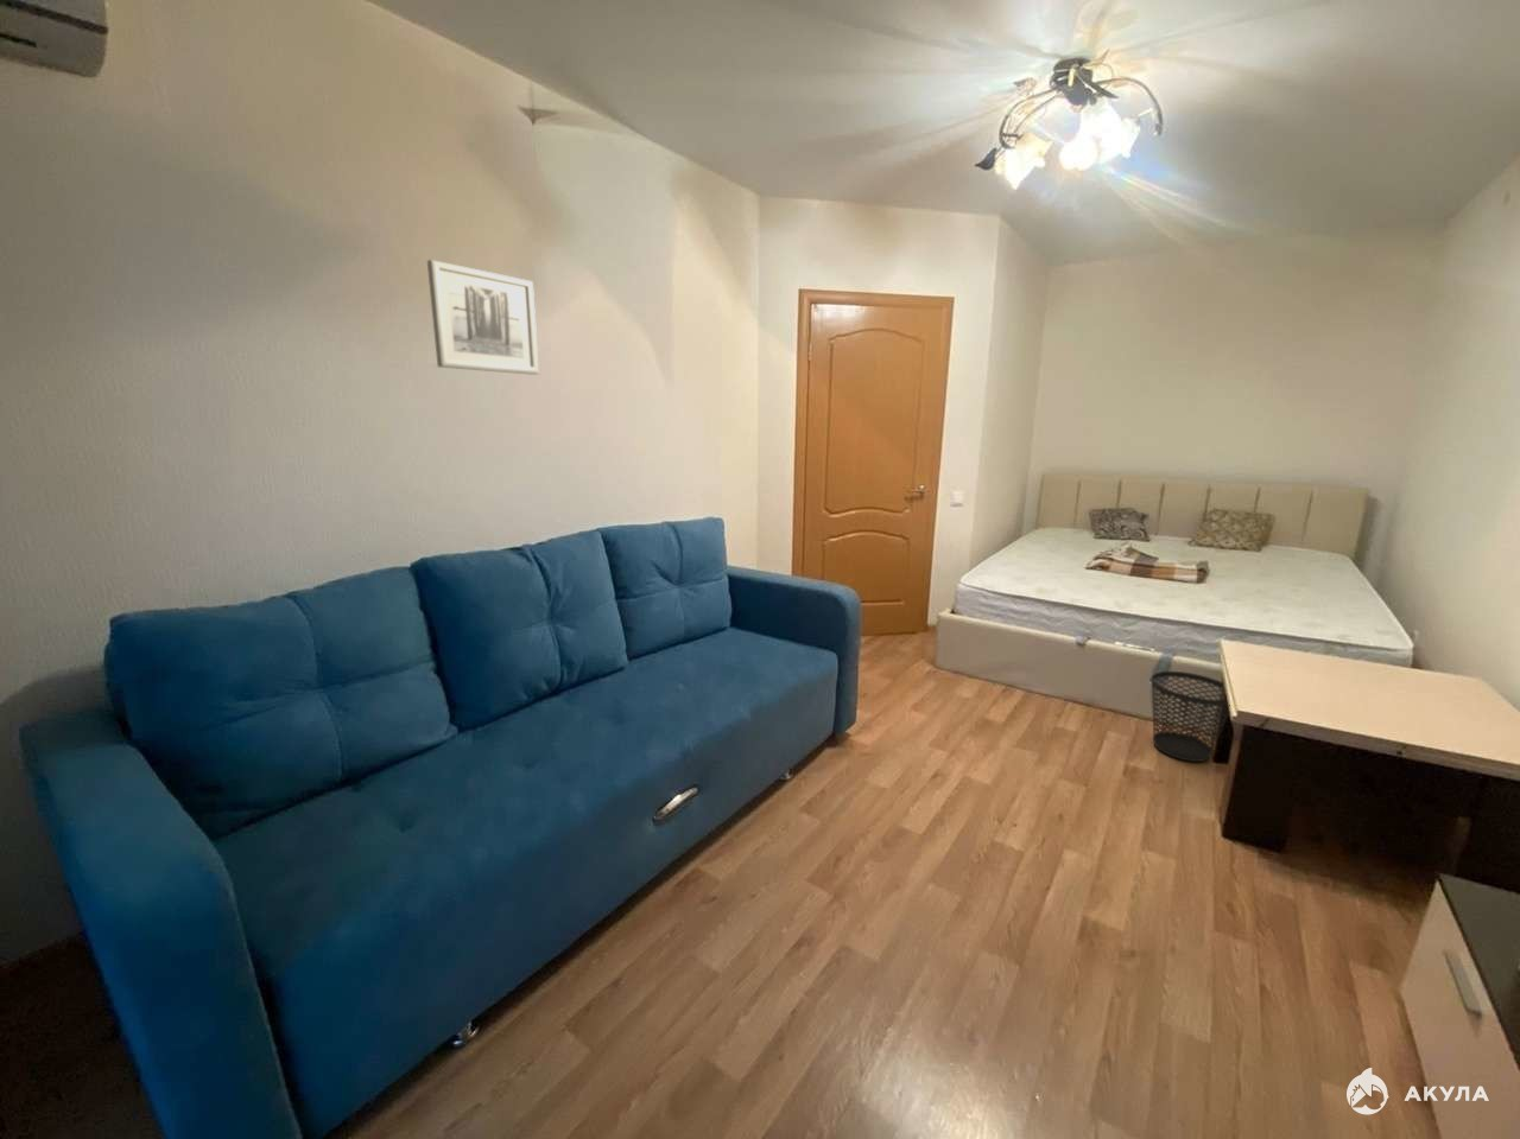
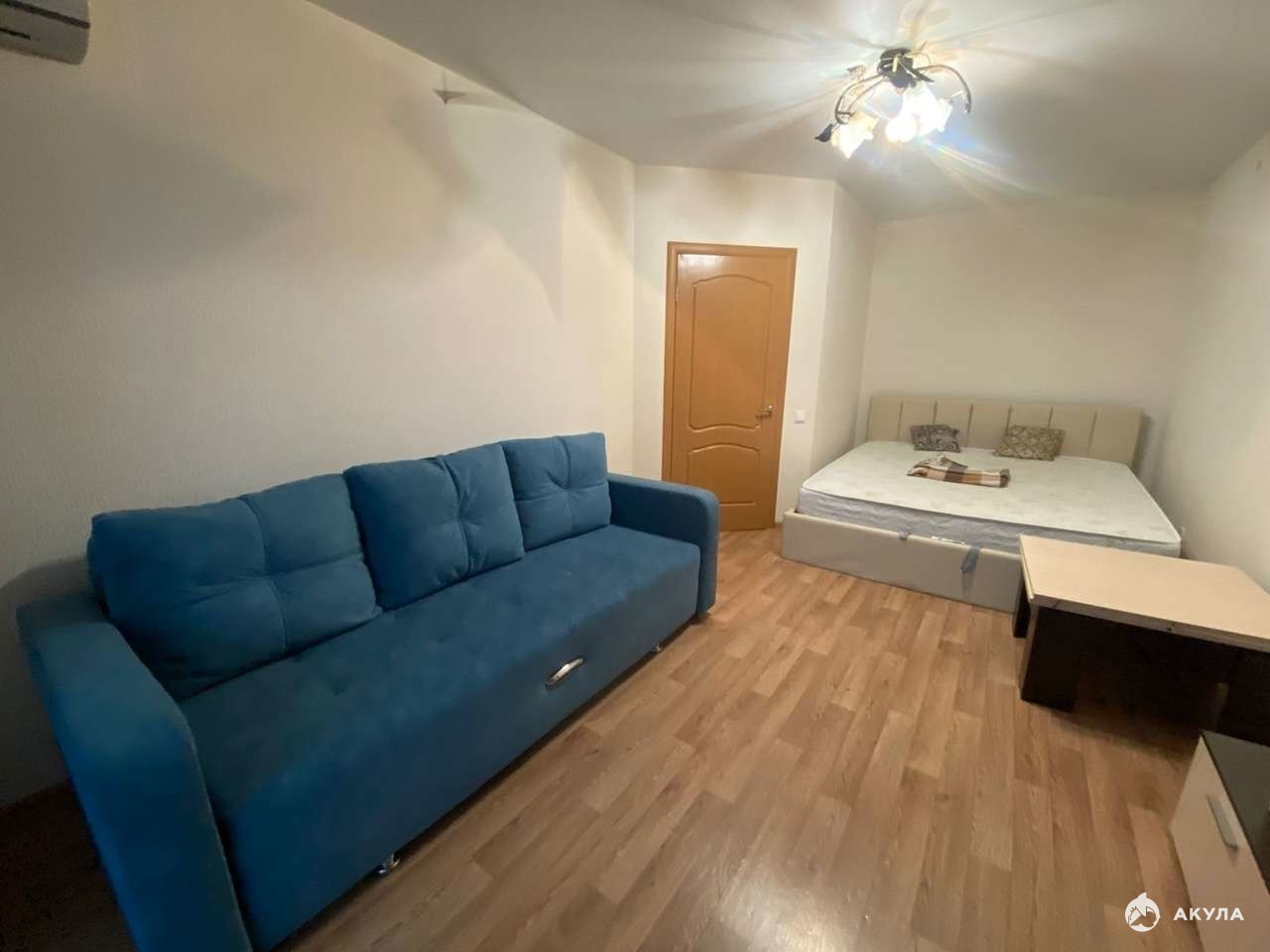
- wastebasket [1150,670,1230,763]
- wall art [426,258,540,376]
